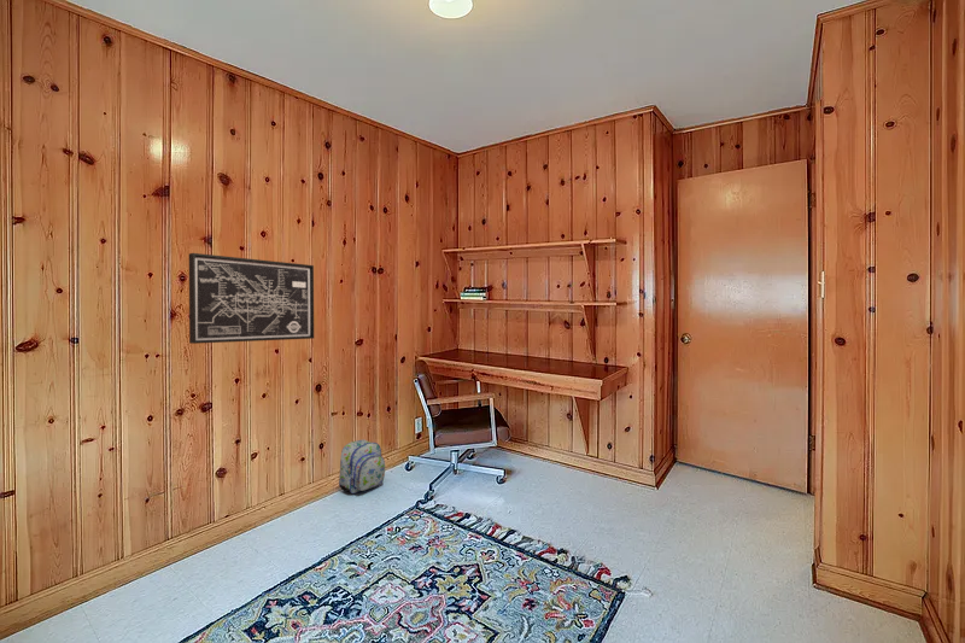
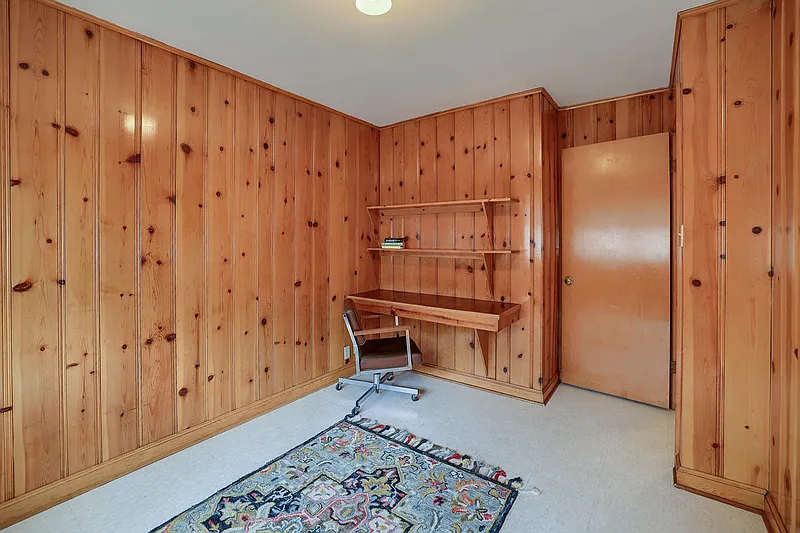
- wall art [188,252,315,345]
- backpack [338,439,386,495]
